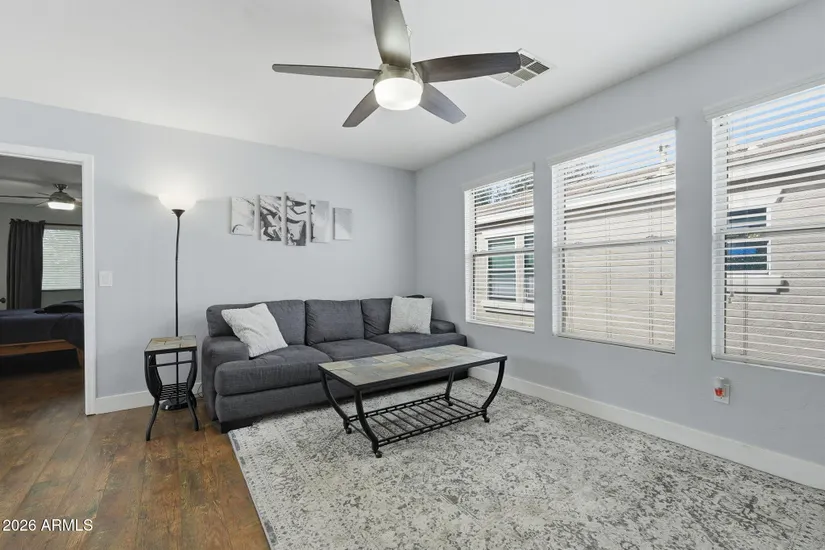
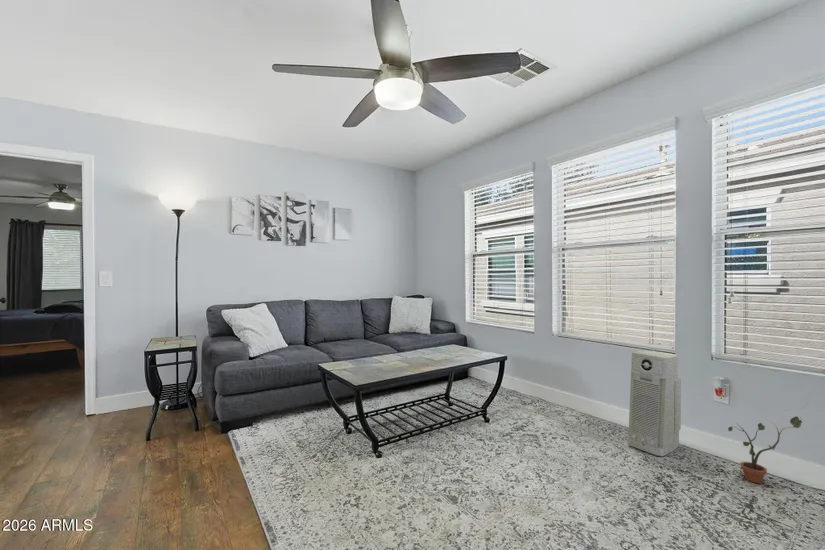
+ potted plant [727,415,803,484]
+ air purifier [627,350,682,457]
